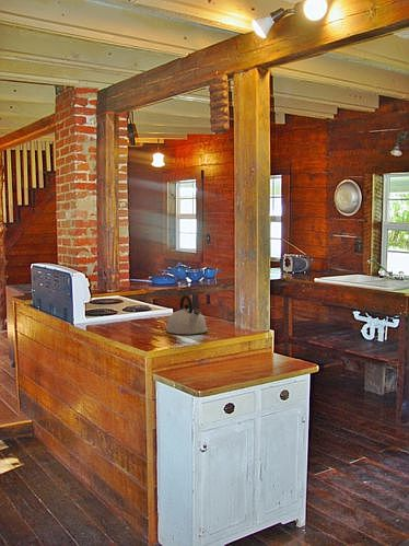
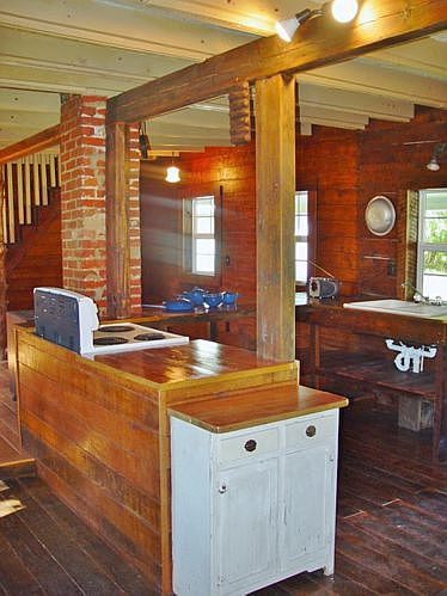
- kettle [165,293,208,335]
